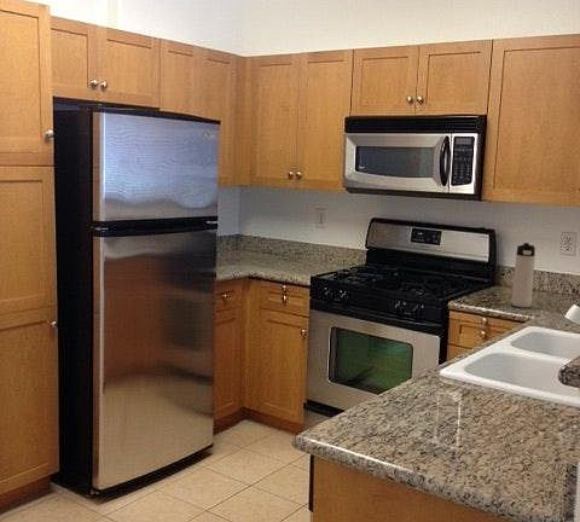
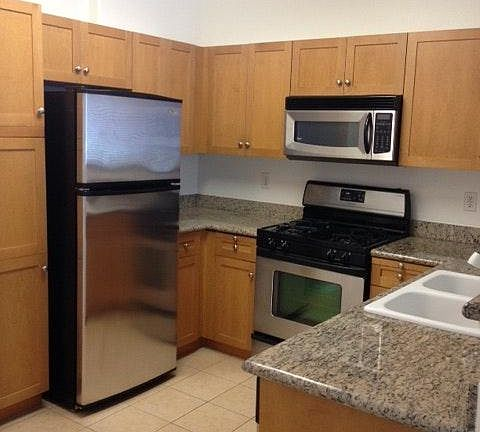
- thermos bottle [510,242,536,308]
